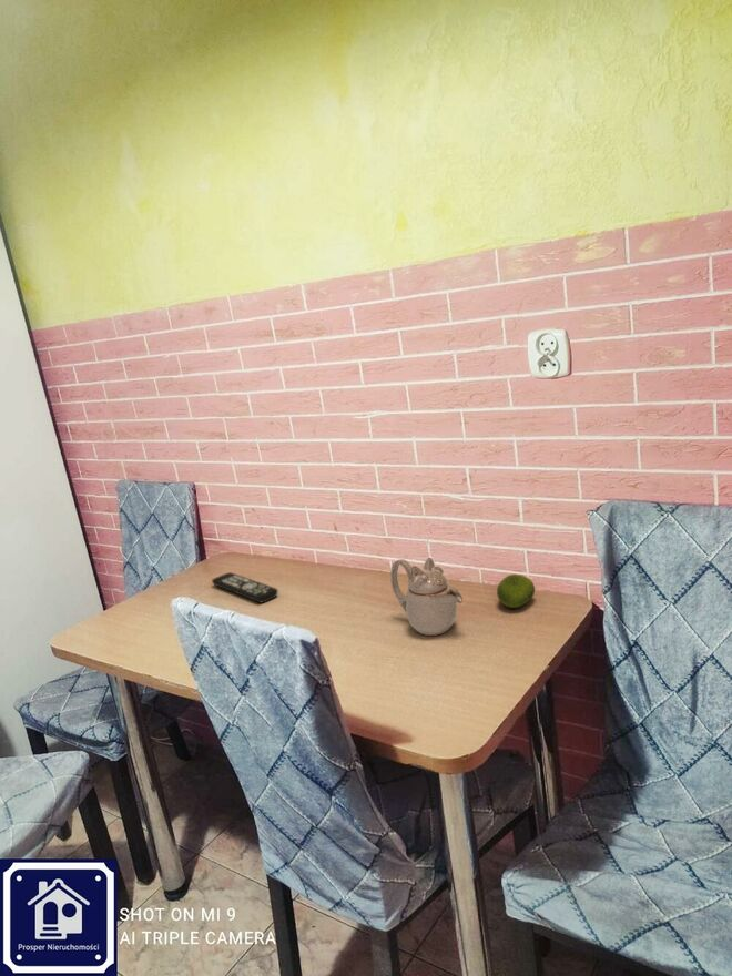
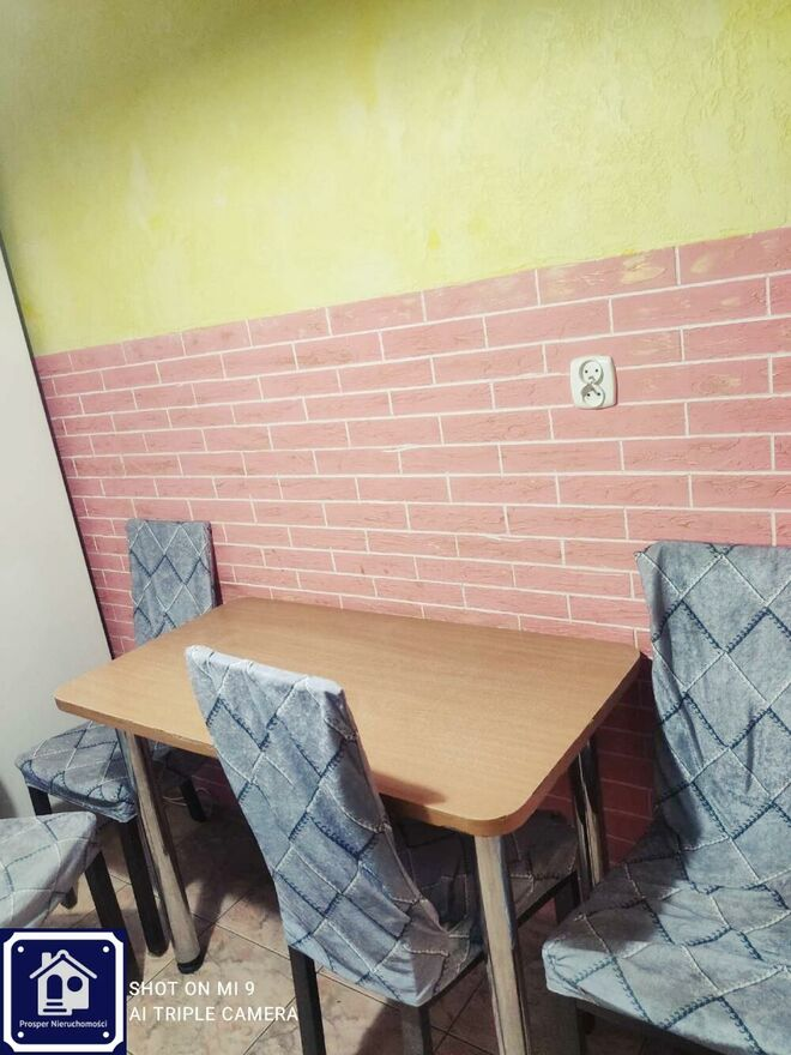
- fruit [496,573,536,609]
- remote control [211,571,278,603]
- teapot [389,557,464,637]
